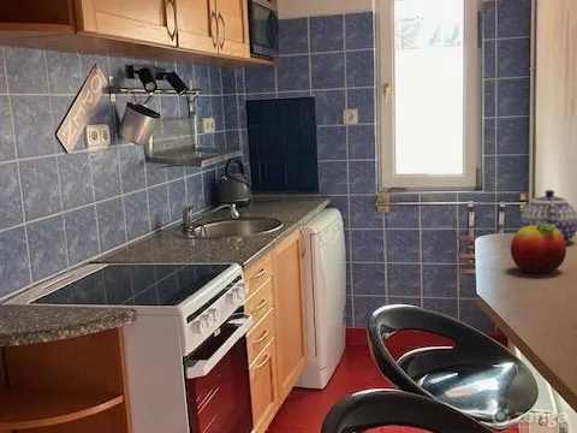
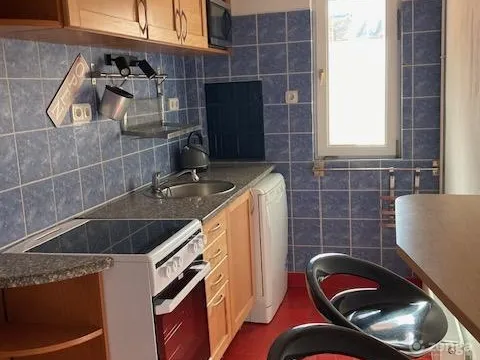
- fruit [510,223,567,274]
- teapot [519,189,577,245]
